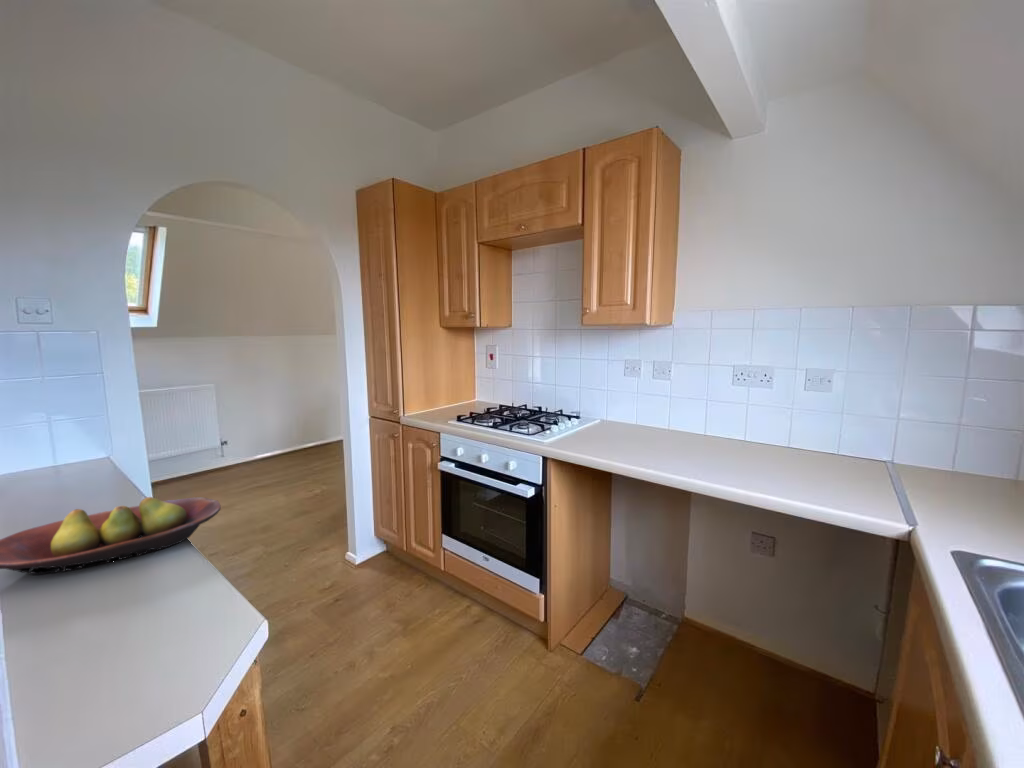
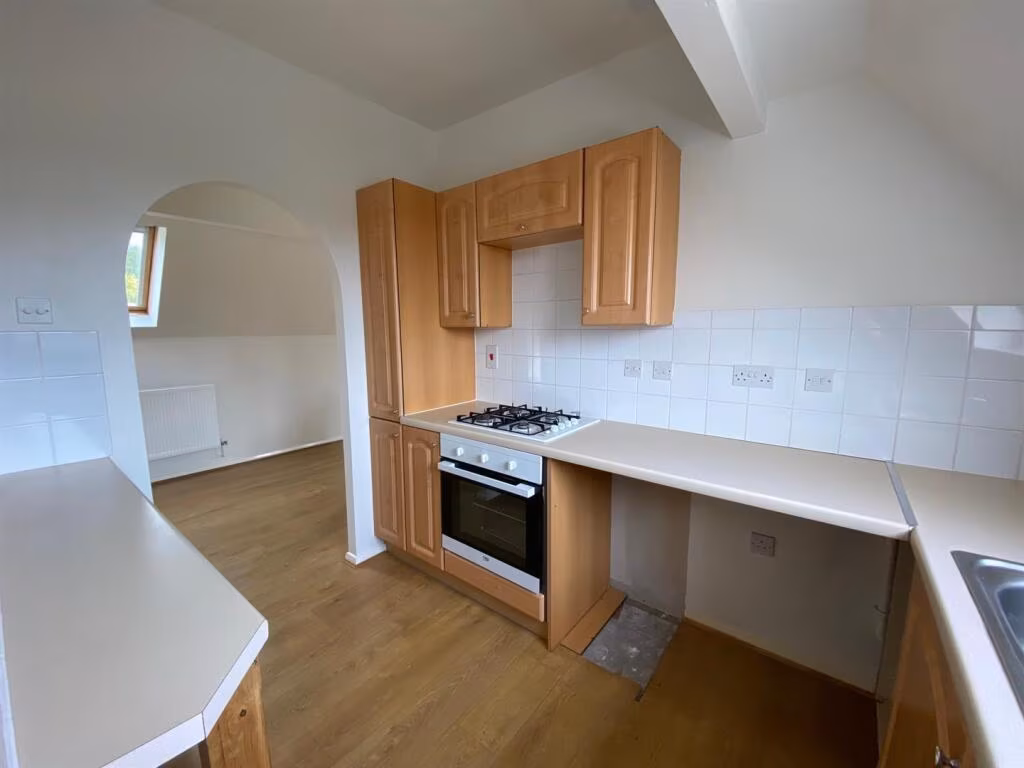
- fruit bowl [0,496,222,576]
